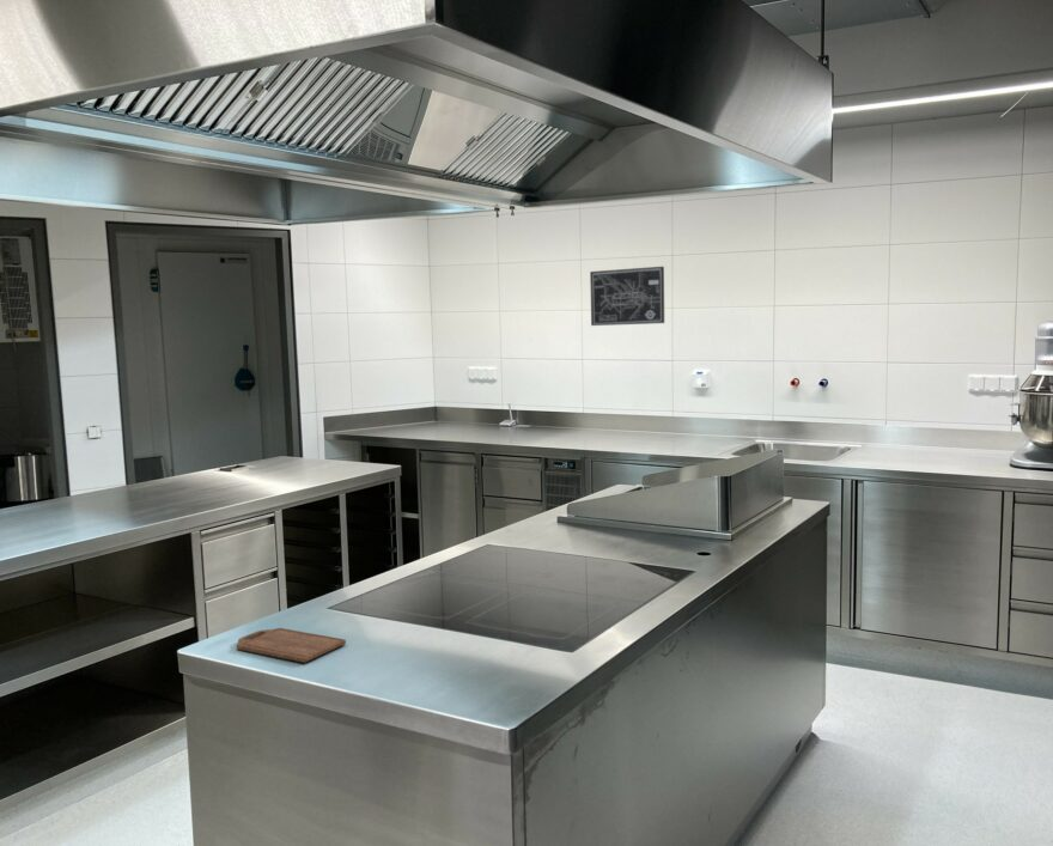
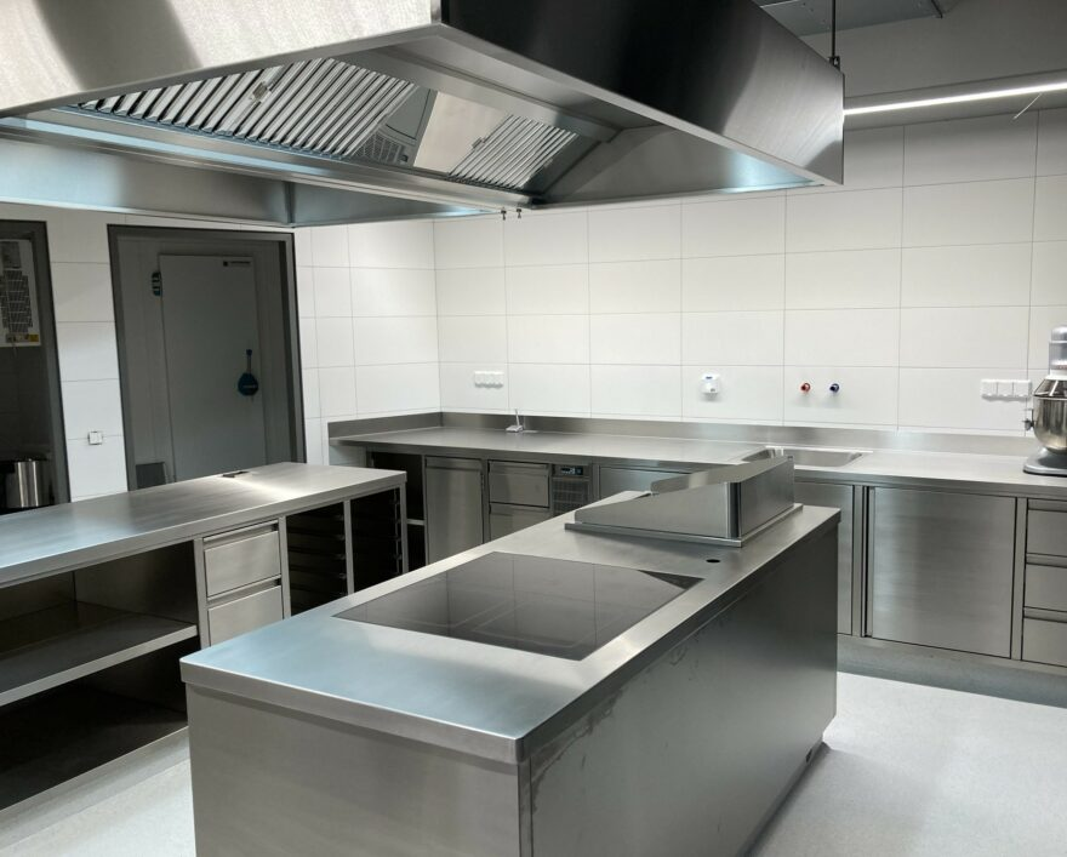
- wall art [589,266,665,327]
- cutting board [236,627,347,664]
